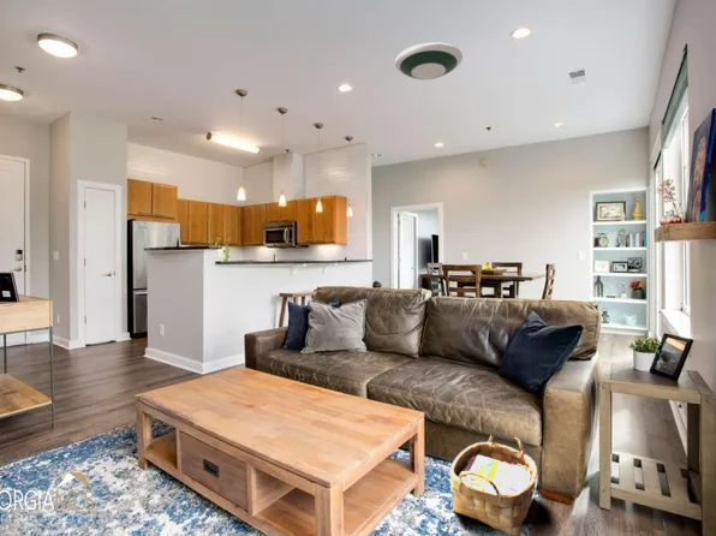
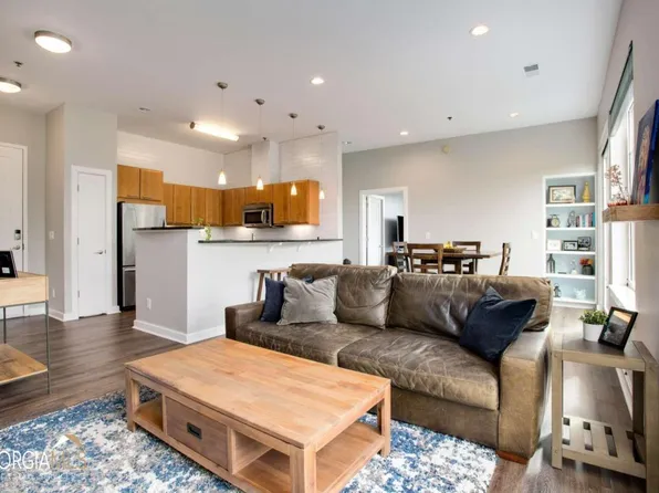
- woven basket [449,435,538,536]
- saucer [394,41,464,81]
